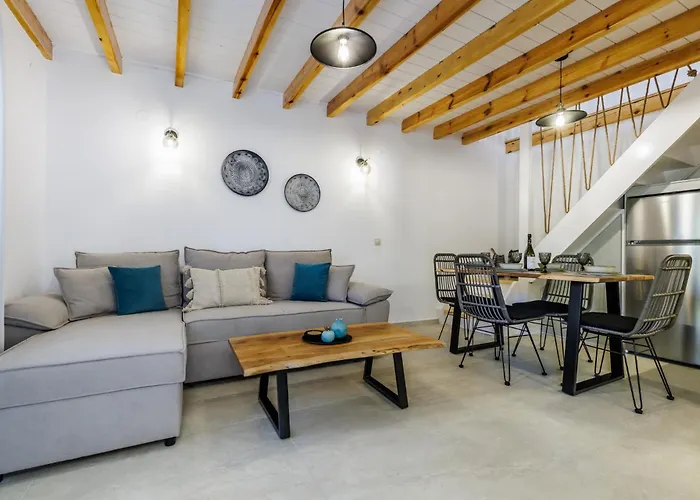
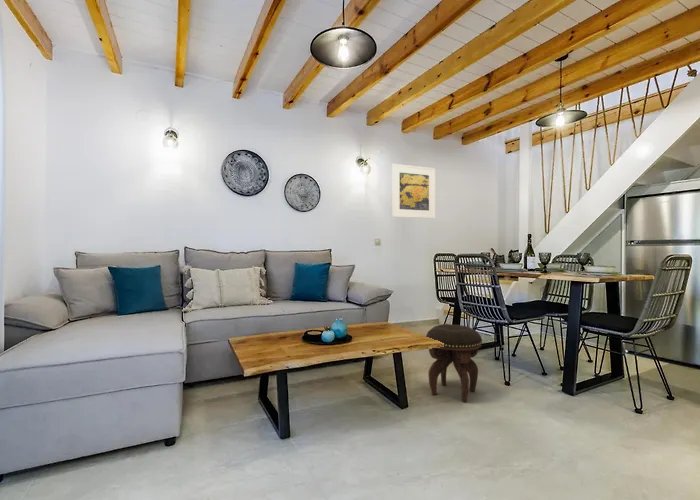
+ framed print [391,163,436,219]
+ footstool [425,323,483,403]
